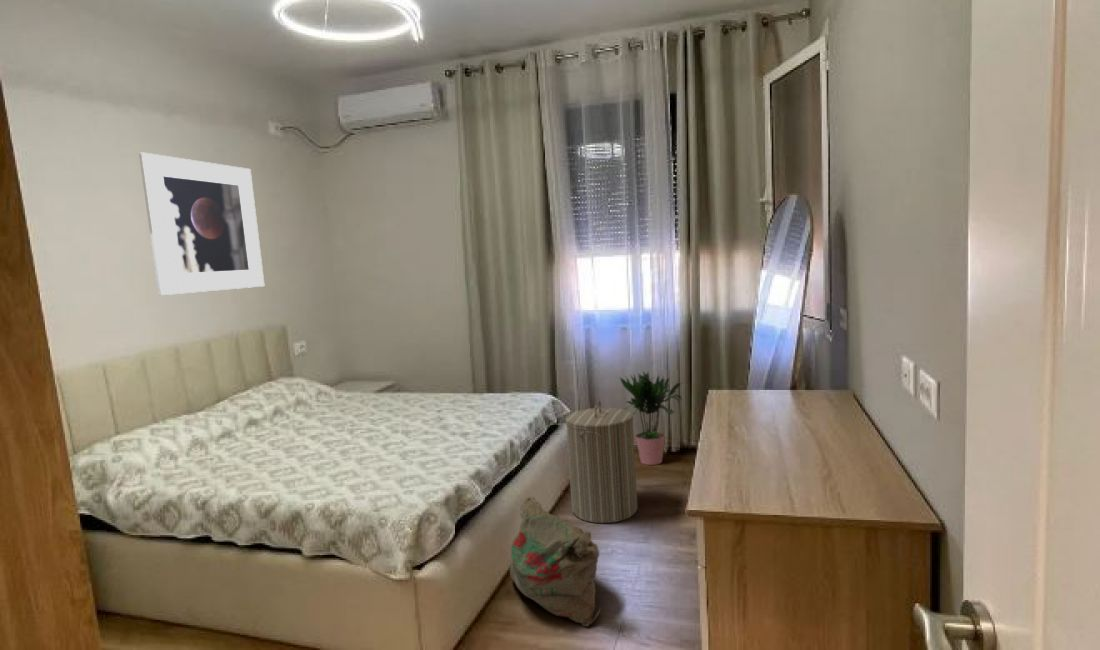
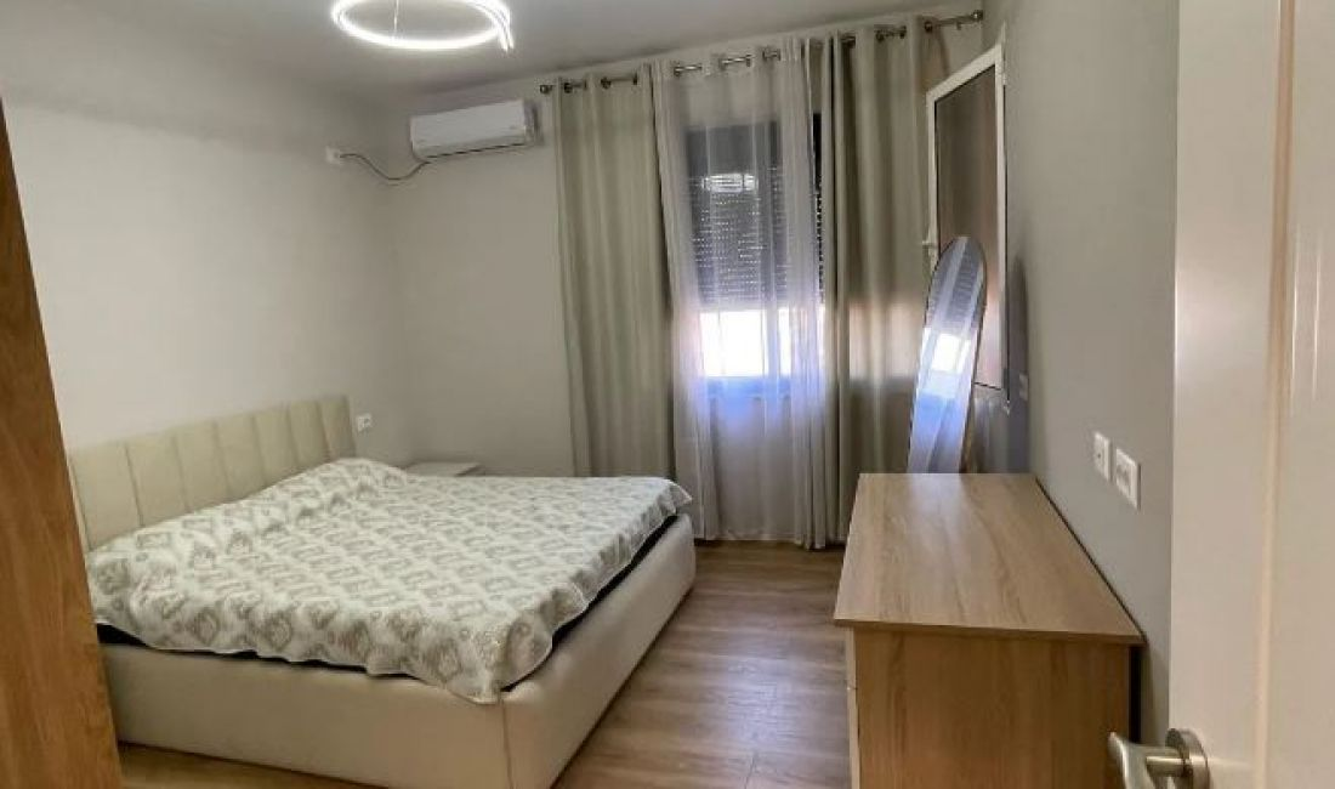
- bag [509,496,602,628]
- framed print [138,151,265,296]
- laundry hamper [565,400,639,524]
- potted plant [618,370,683,466]
